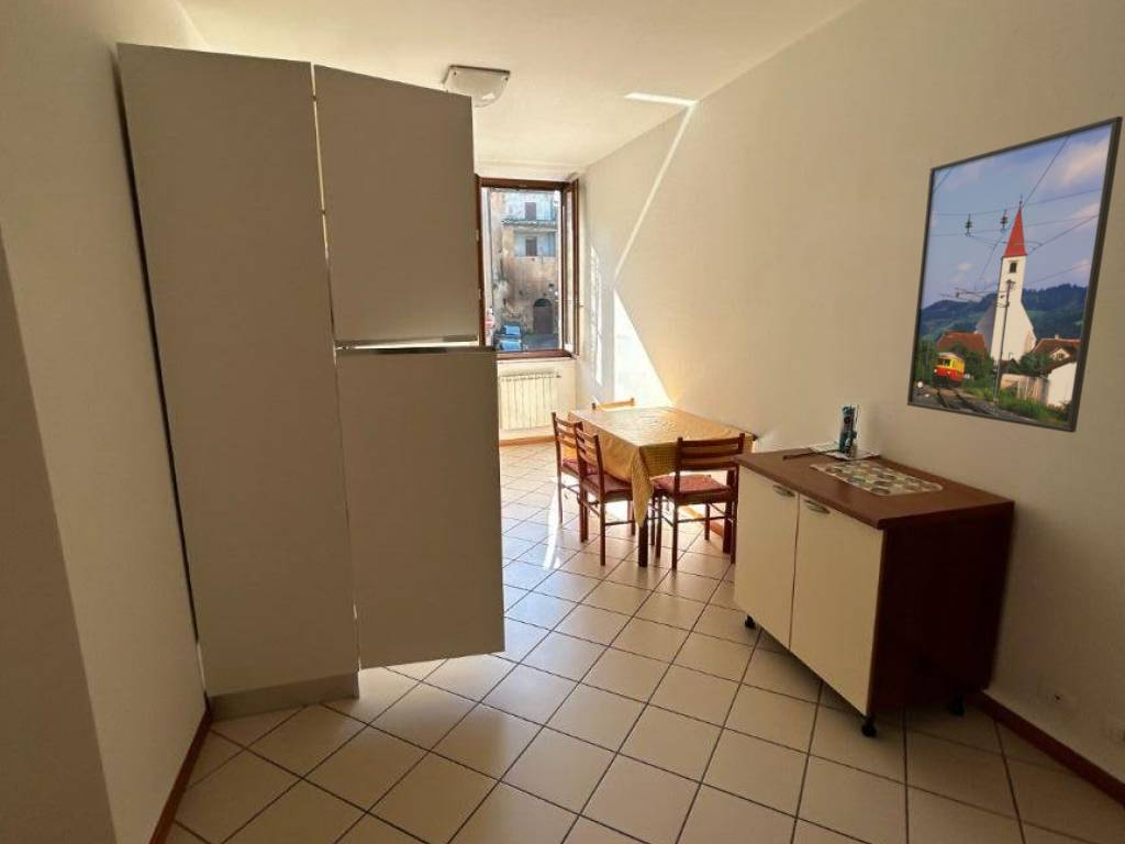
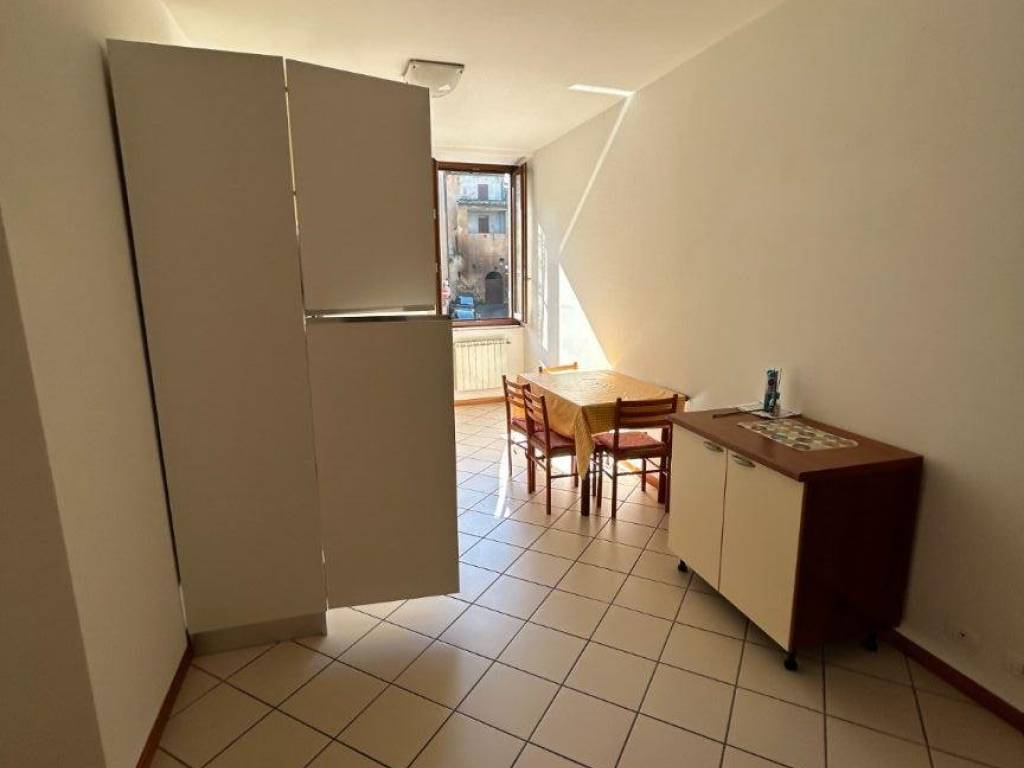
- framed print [906,115,1124,434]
